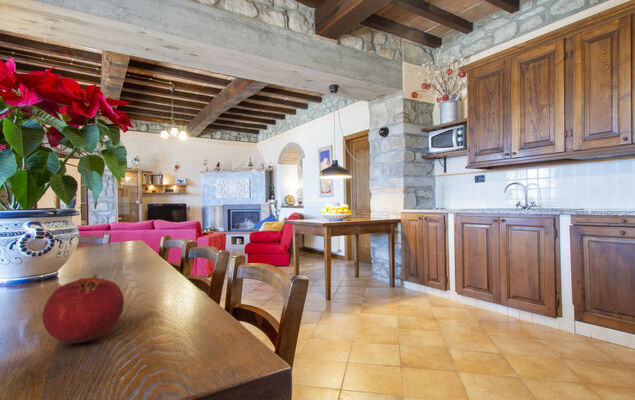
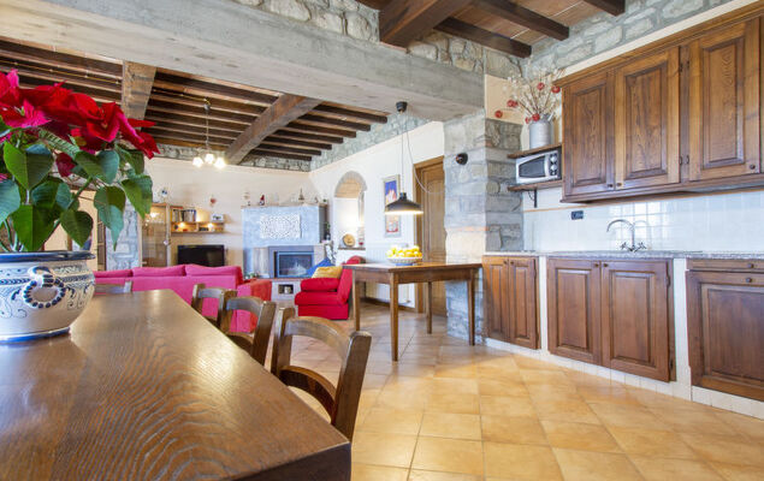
- fruit [41,273,125,344]
